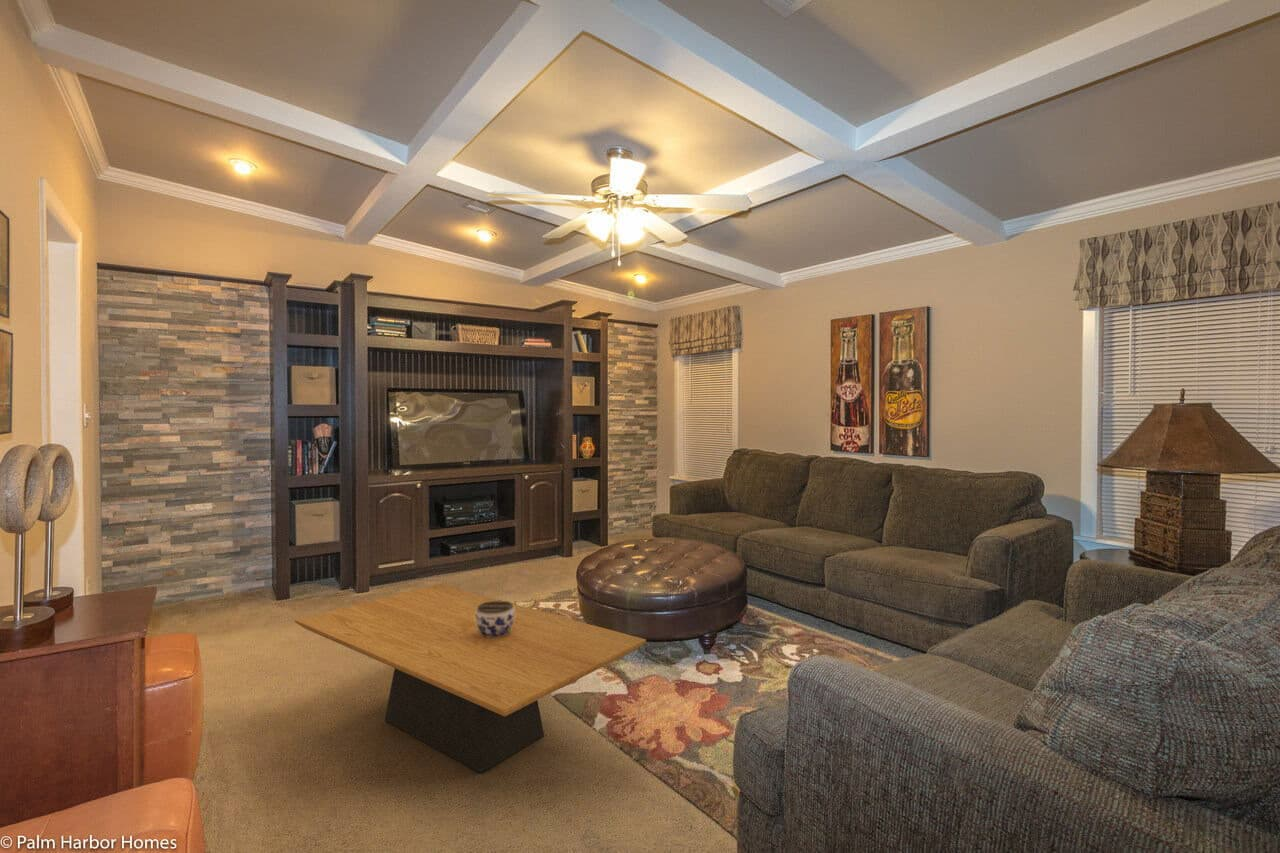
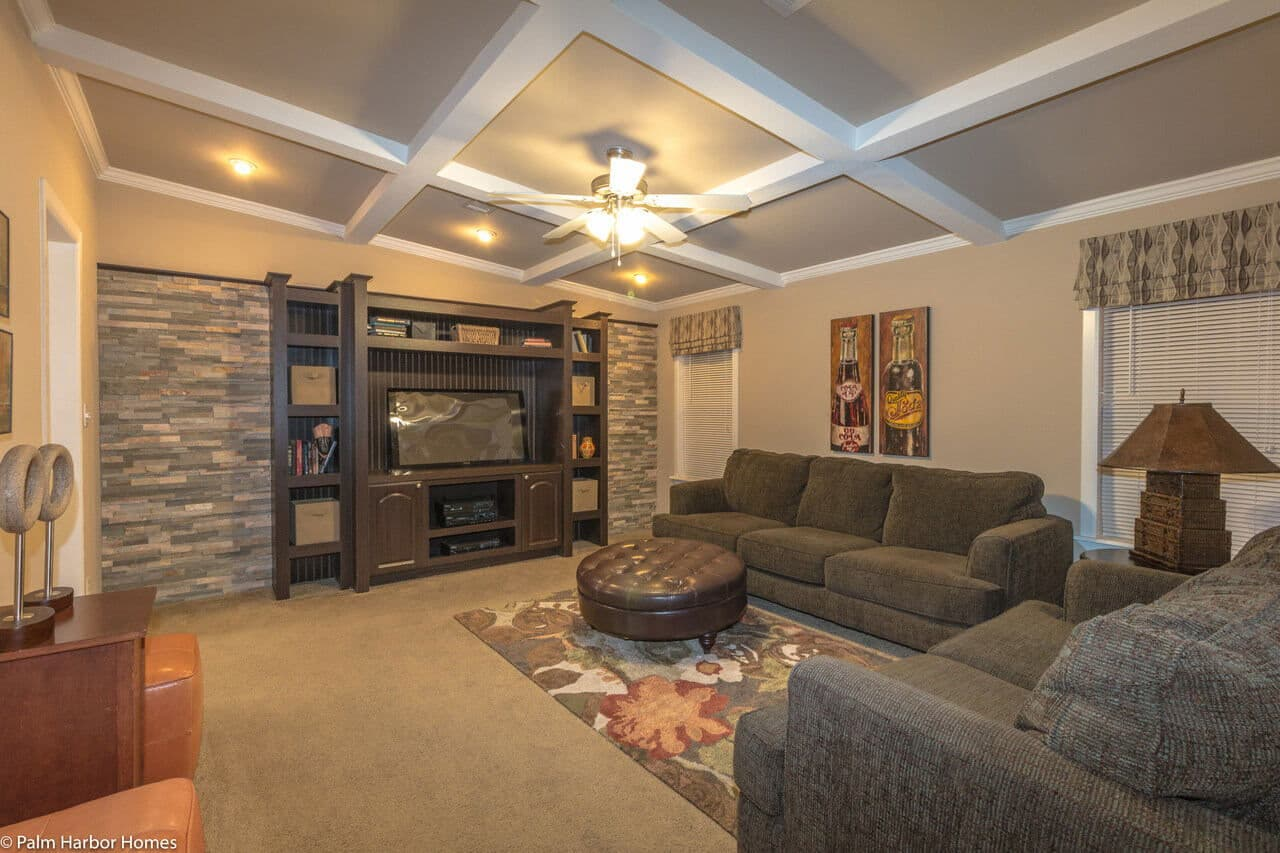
- coffee table [294,583,647,774]
- jar [475,600,515,637]
